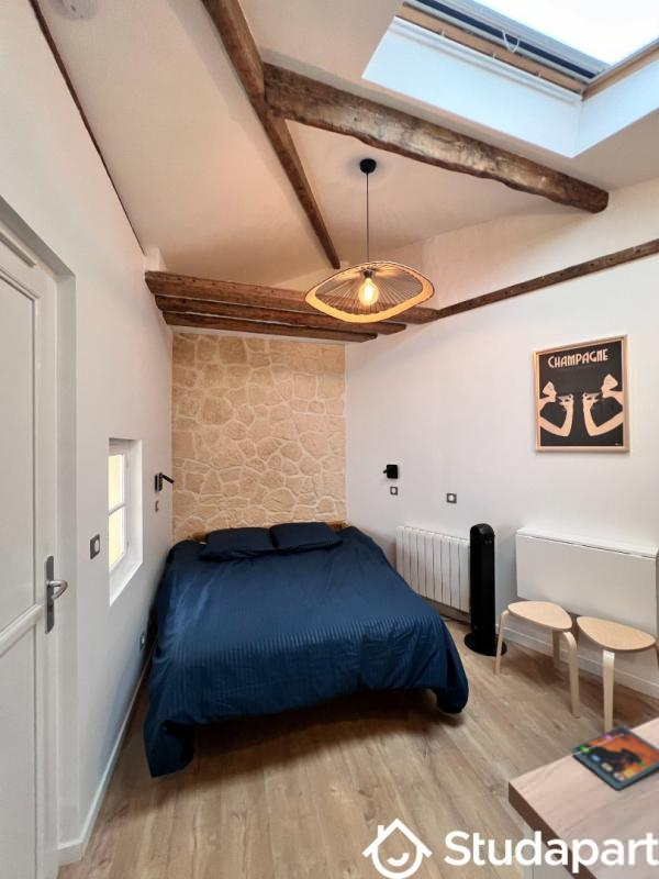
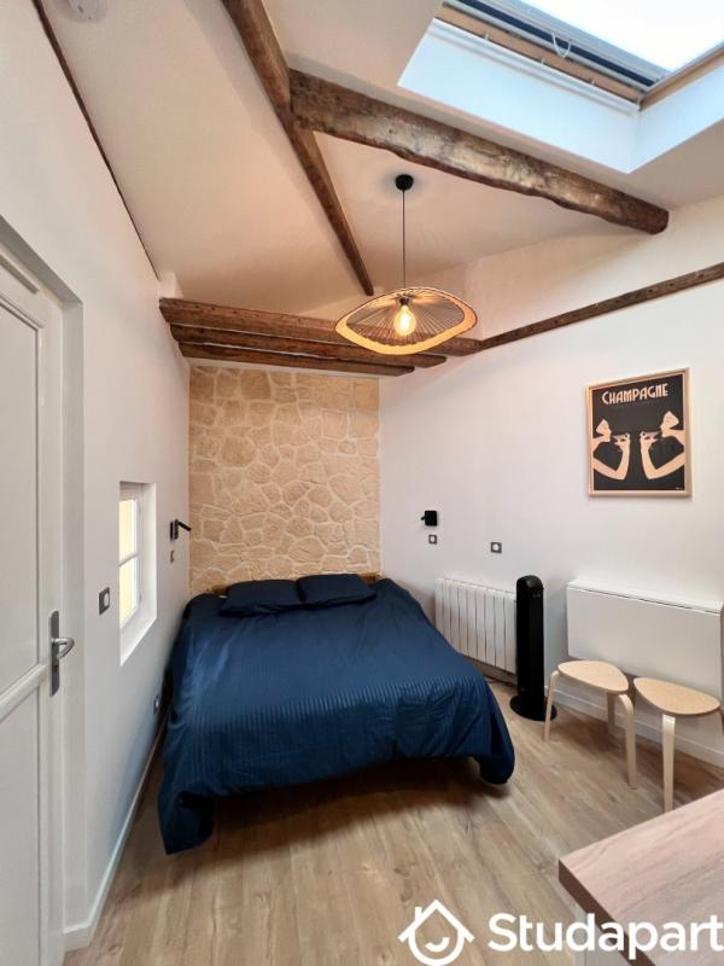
- smartphone [570,724,659,791]
